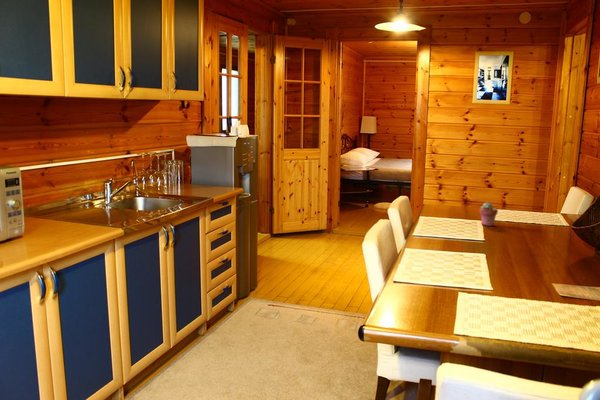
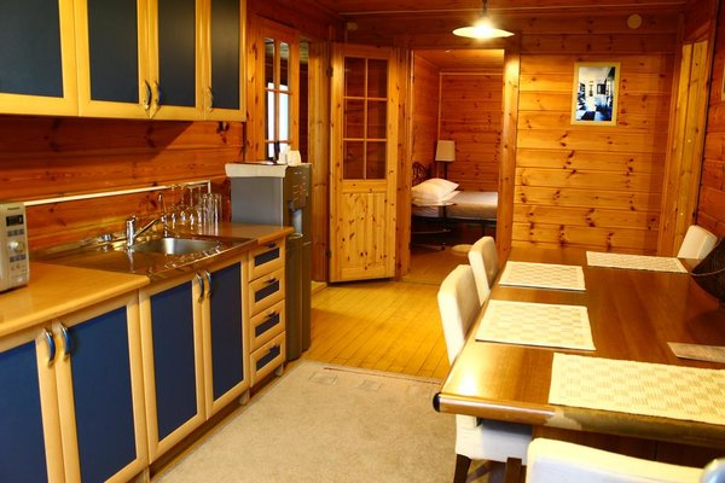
- potted succulent [479,201,499,227]
